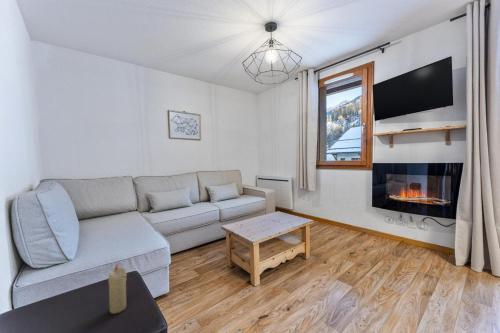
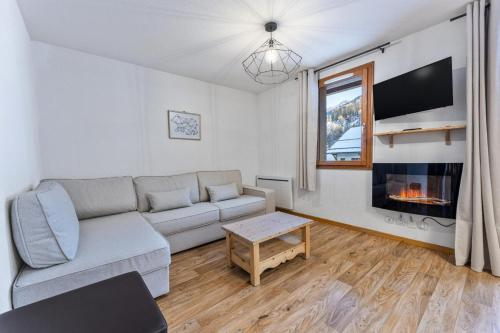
- candle [107,262,128,315]
